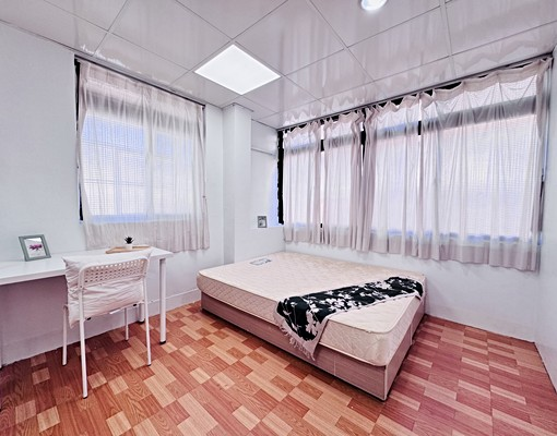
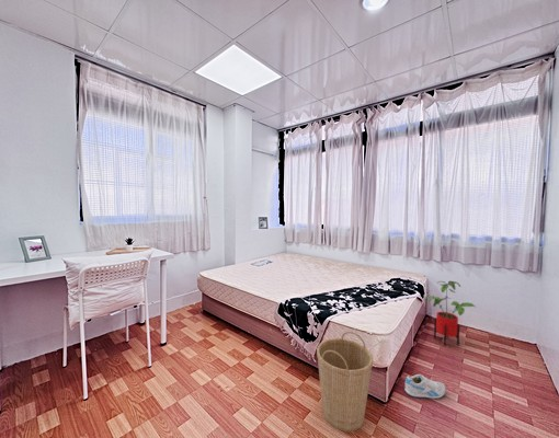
+ sneaker [403,373,447,400]
+ house plant [423,280,476,346]
+ basket [316,331,374,433]
